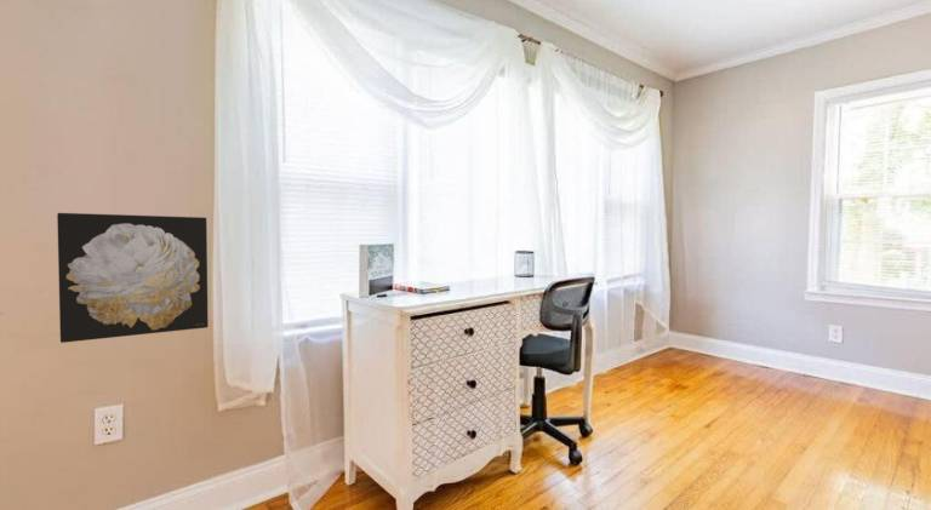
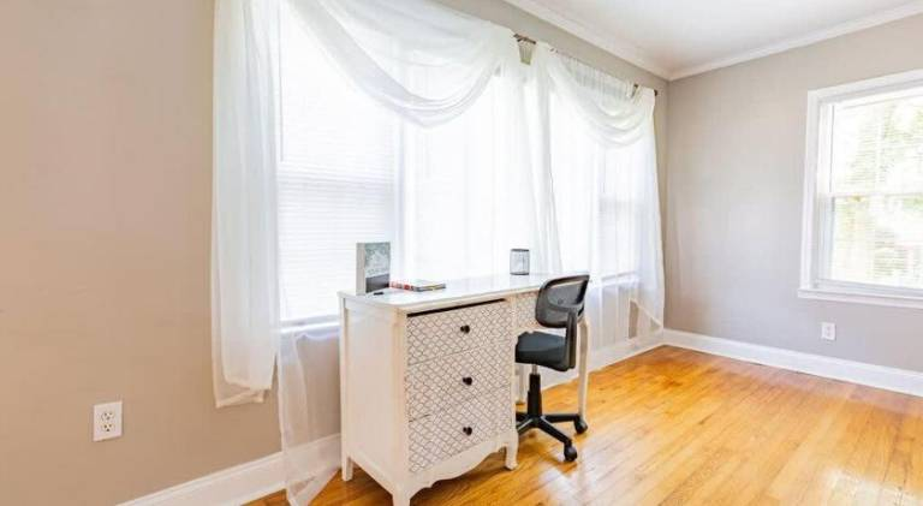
- wall art [56,212,210,344]
